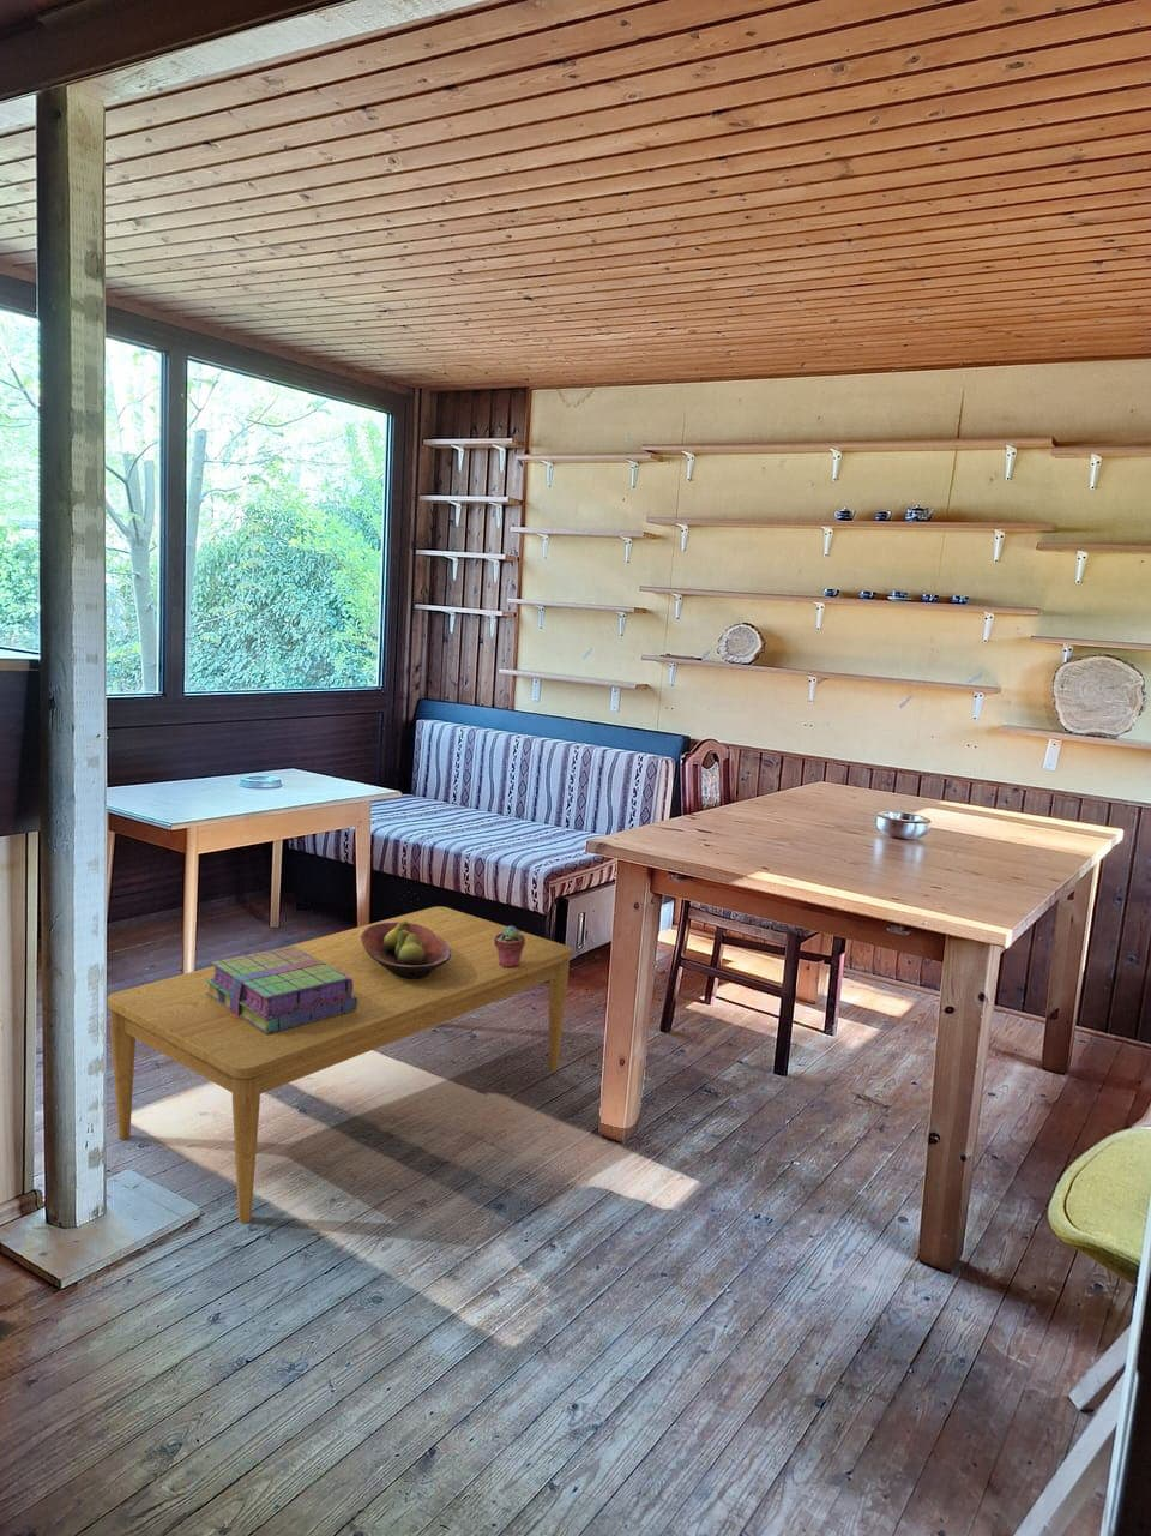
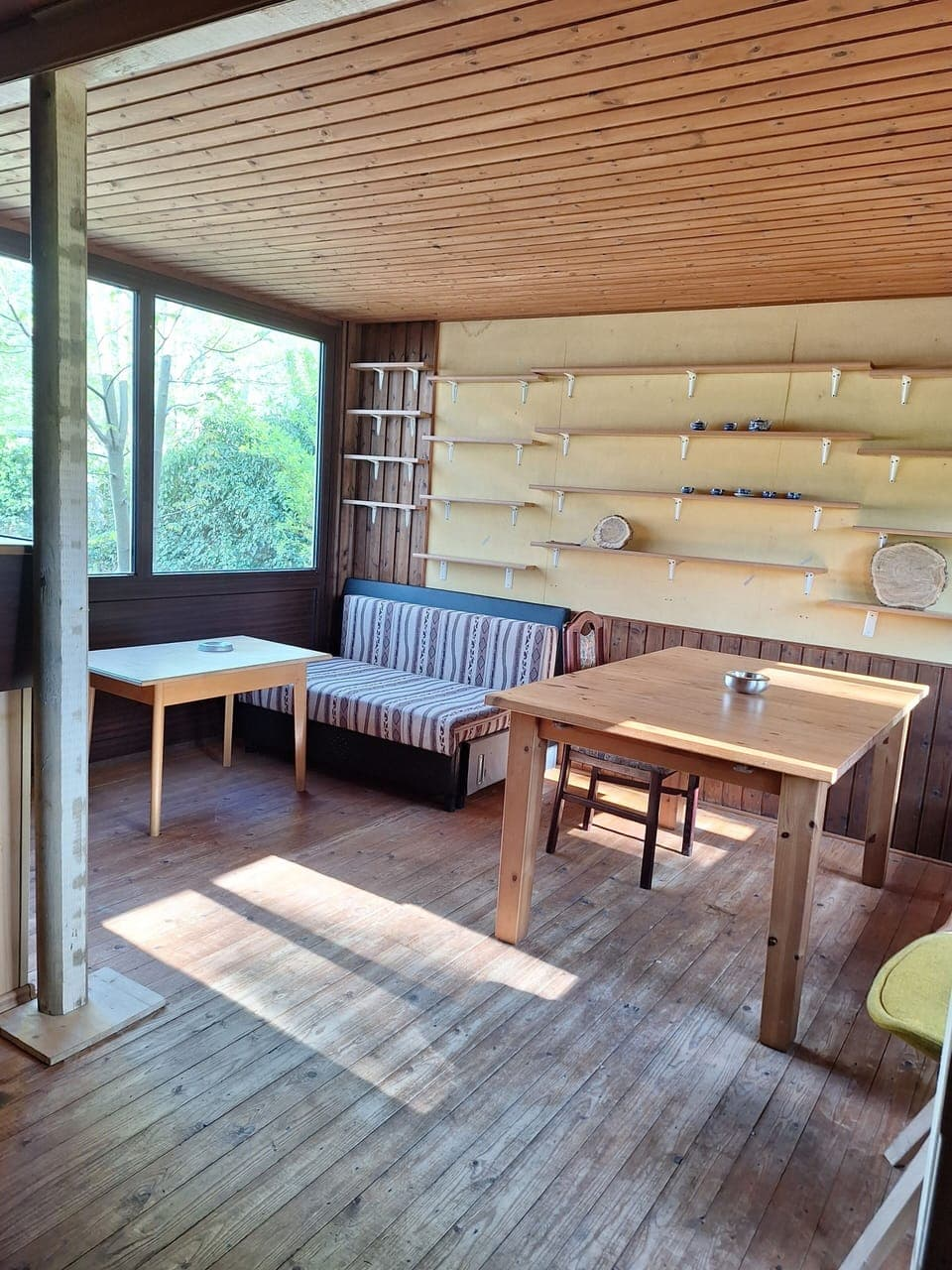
- potted succulent [494,925,525,969]
- coffee table [106,906,573,1224]
- stack of books [207,946,358,1033]
- fruit bowl [360,922,451,980]
